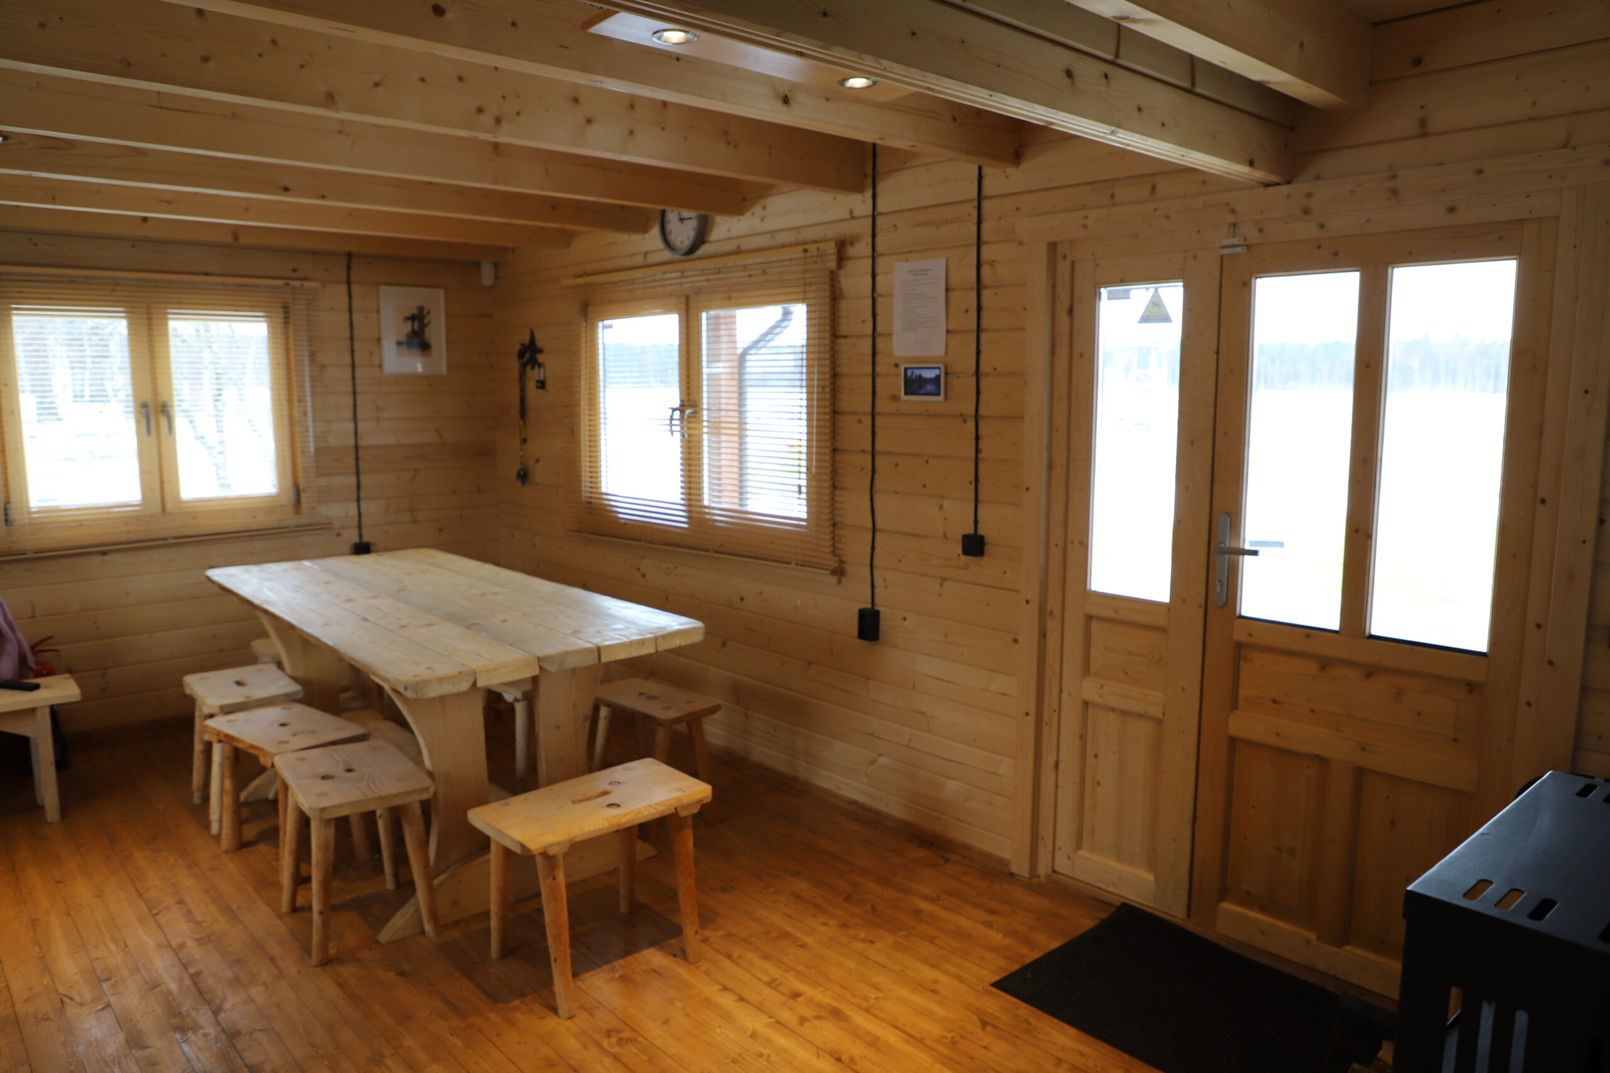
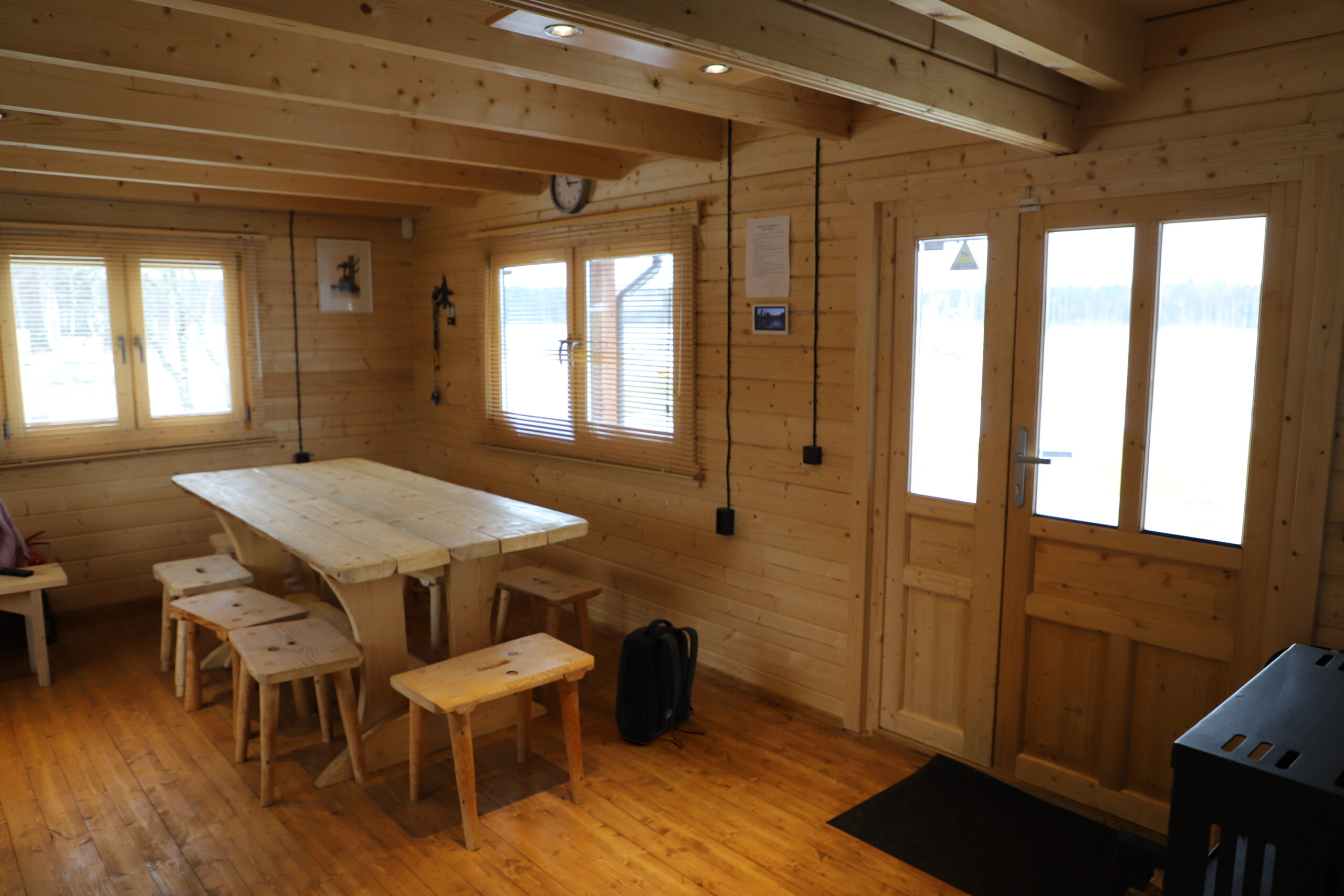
+ backpack [614,618,707,747]
